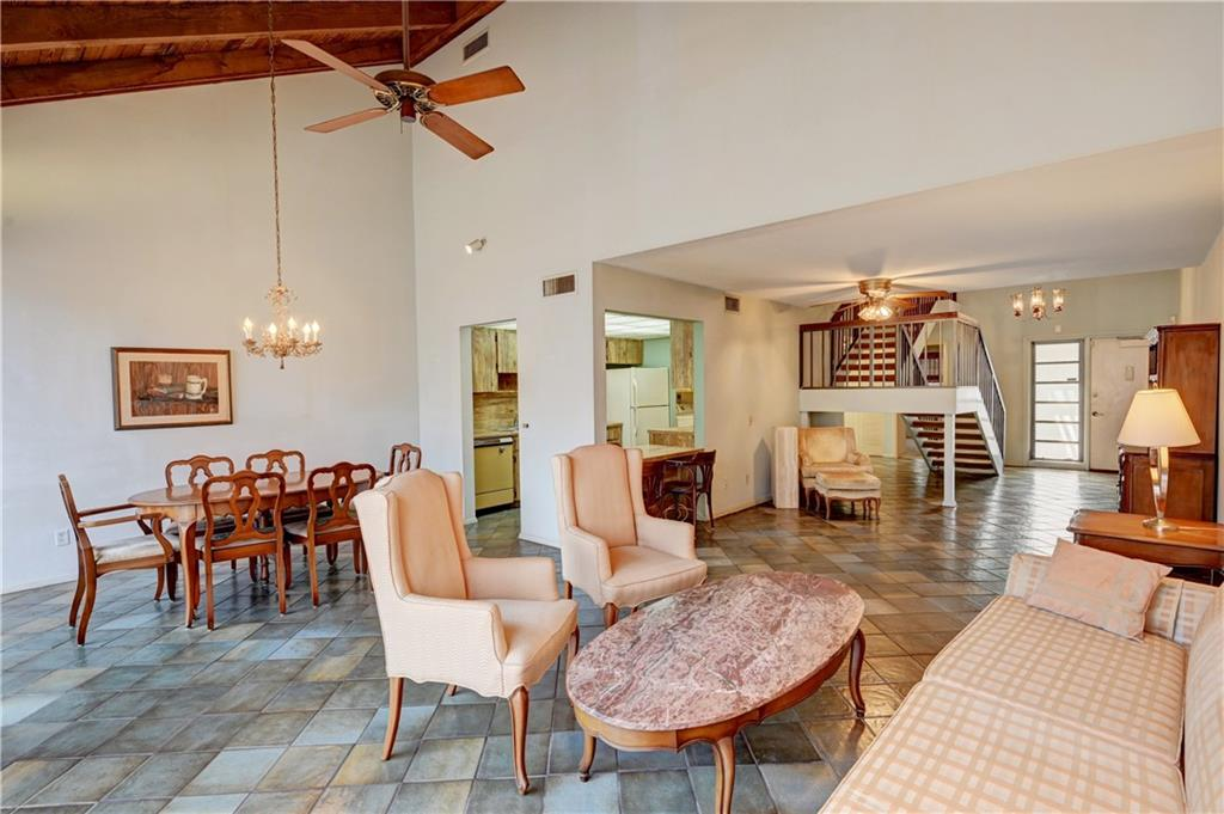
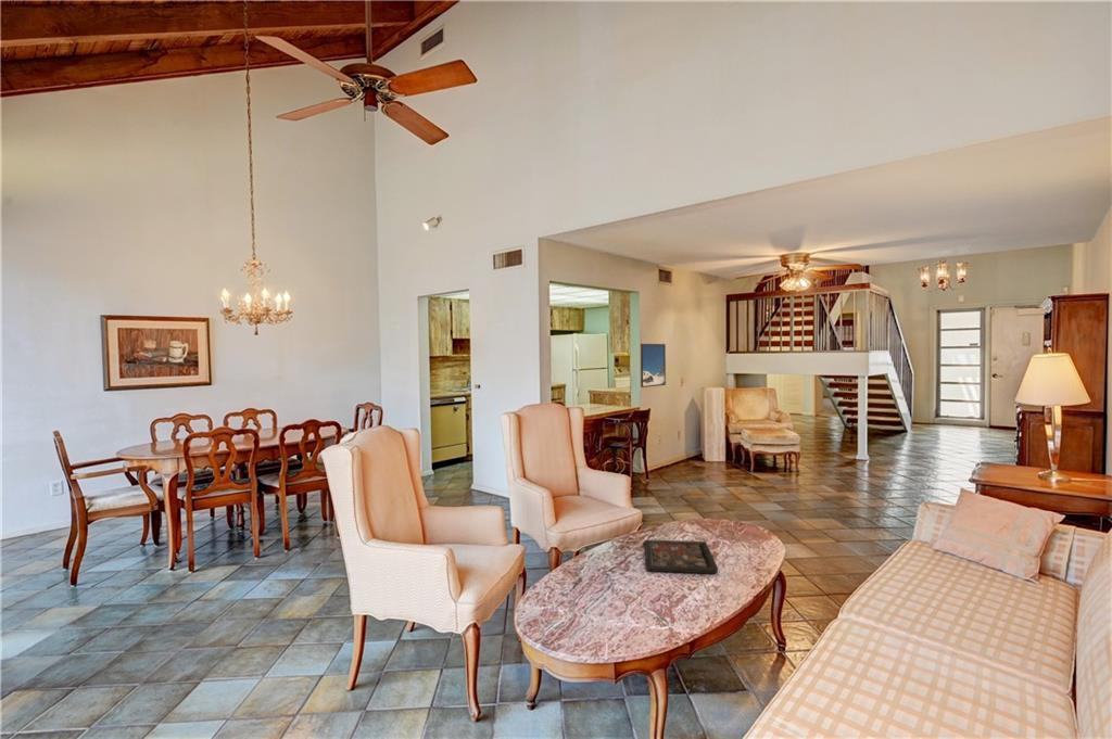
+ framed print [640,343,667,388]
+ decorative tray [644,539,719,574]
